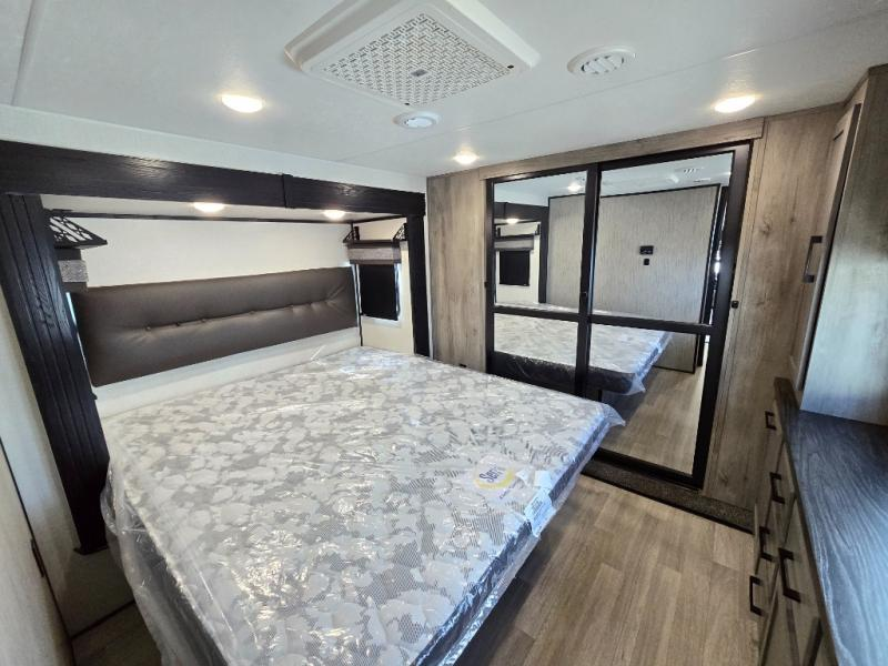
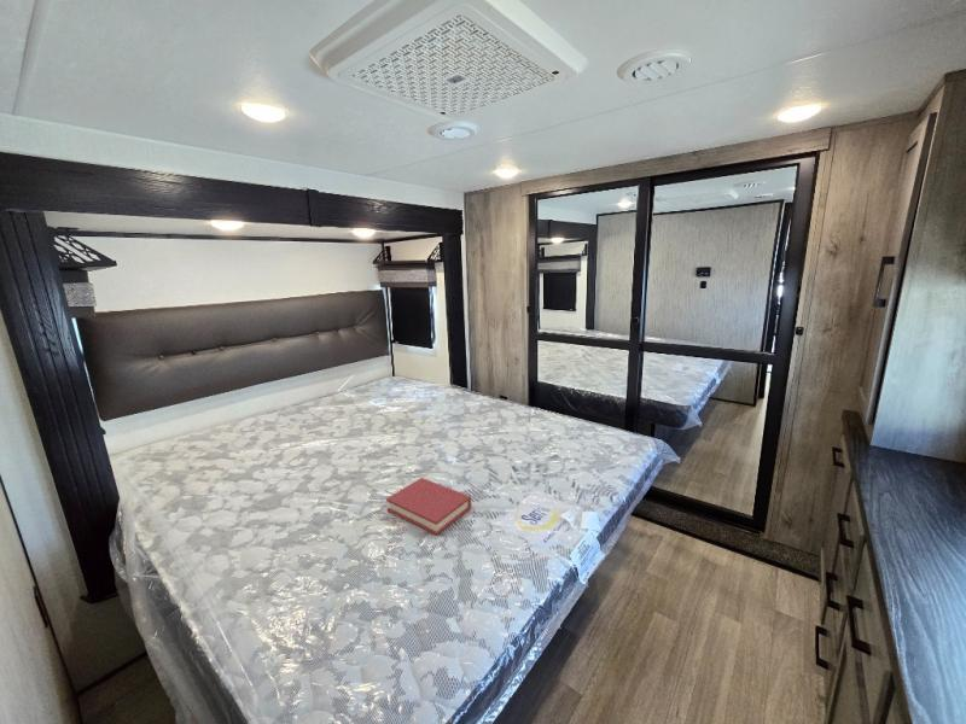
+ hardback book [385,477,472,537]
